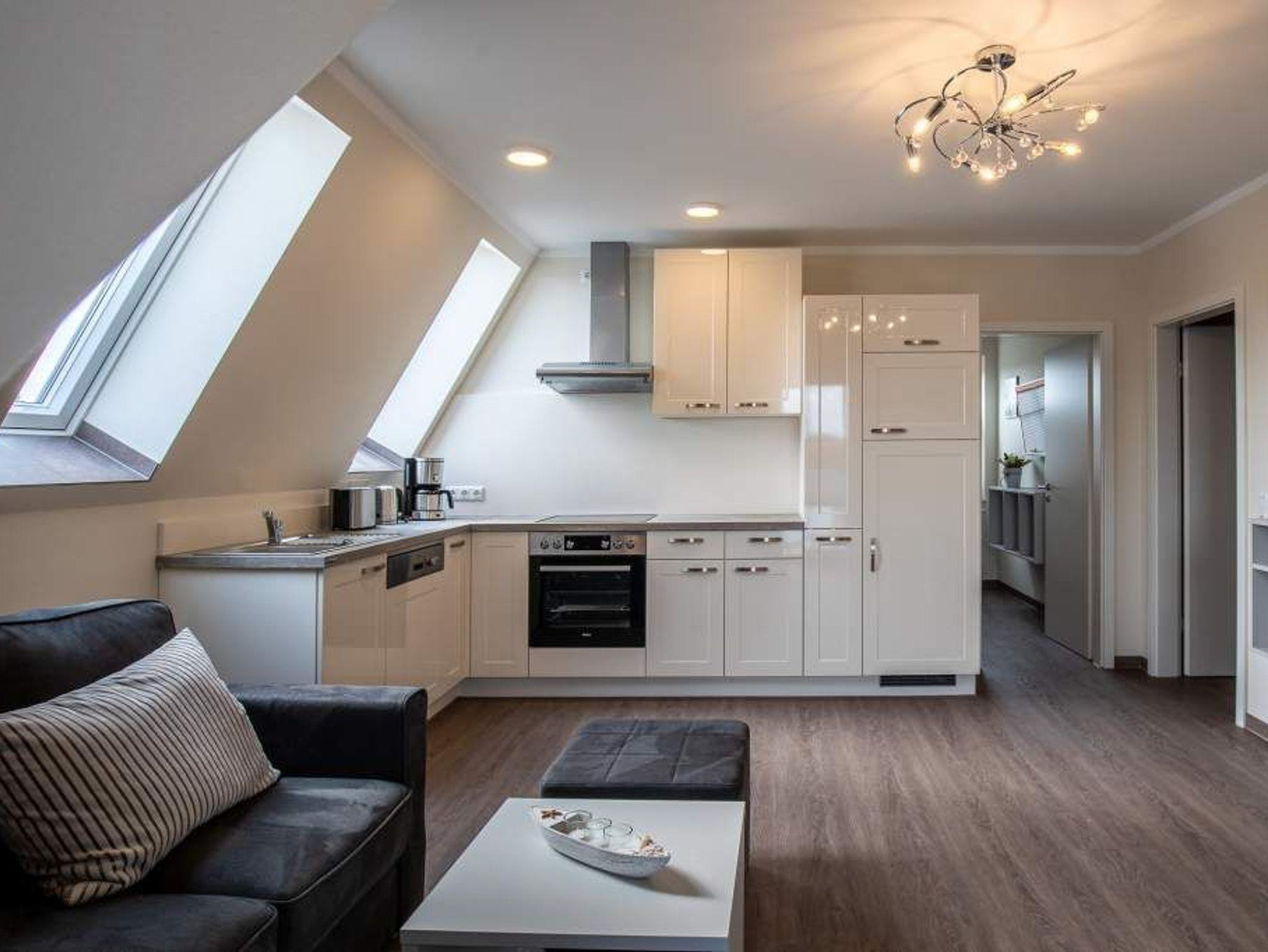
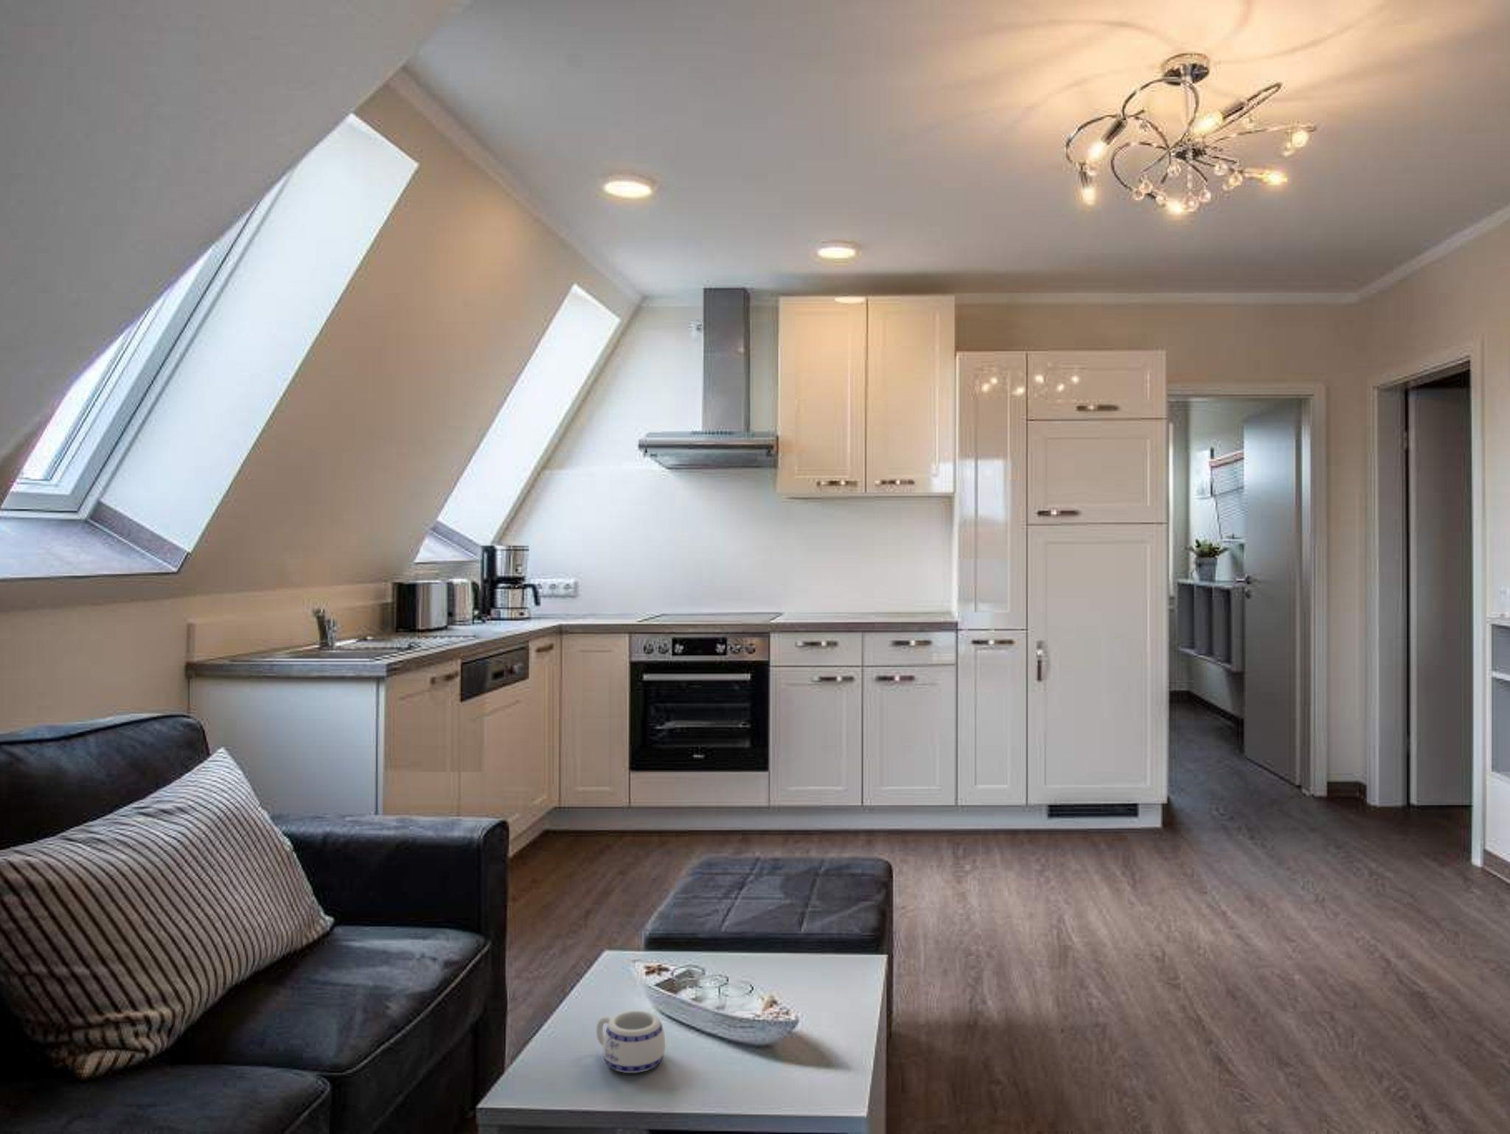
+ mug [595,1010,666,1073]
